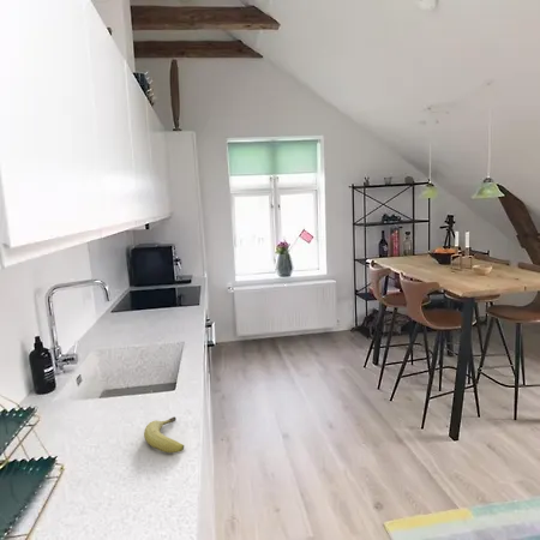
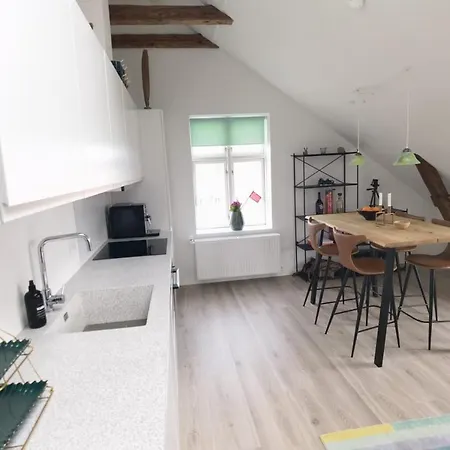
- fruit [143,415,185,454]
